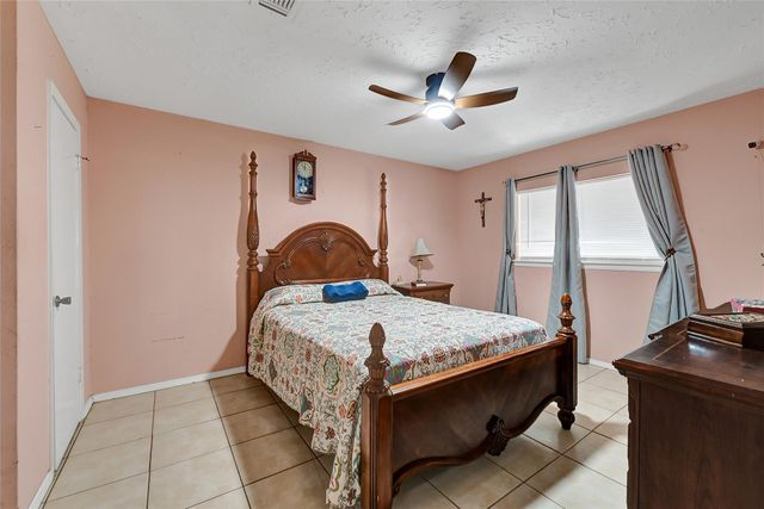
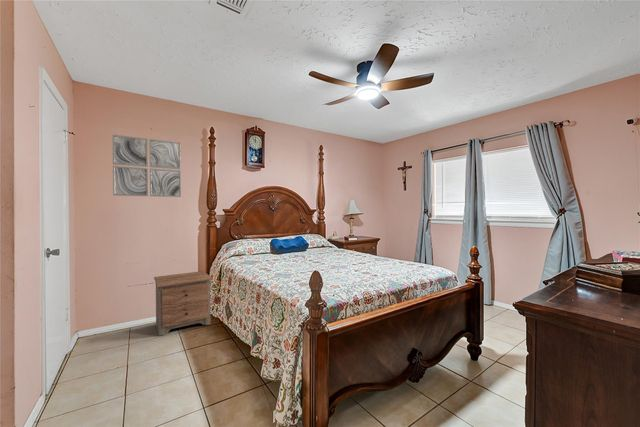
+ nightstand [153,270,213,337]
+ wall art [111,134,182,198]
